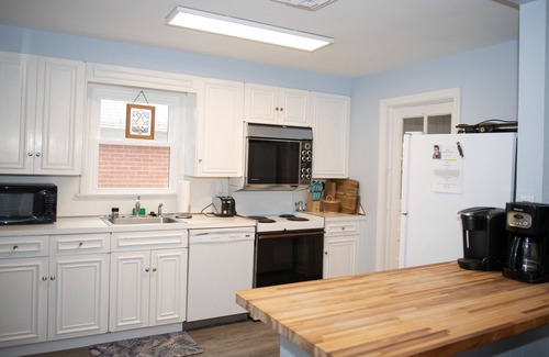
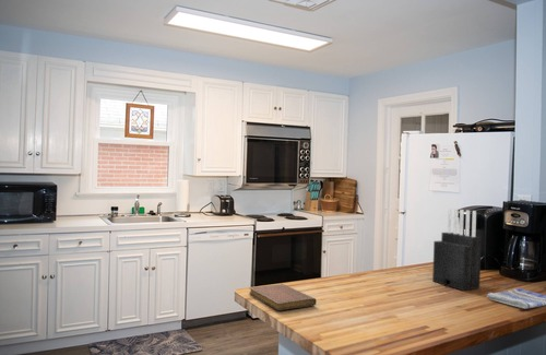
+ knife block [431,208,483,292]
+ dish towel [486,287,546,310]
+ notebook [248,283,318,311]
